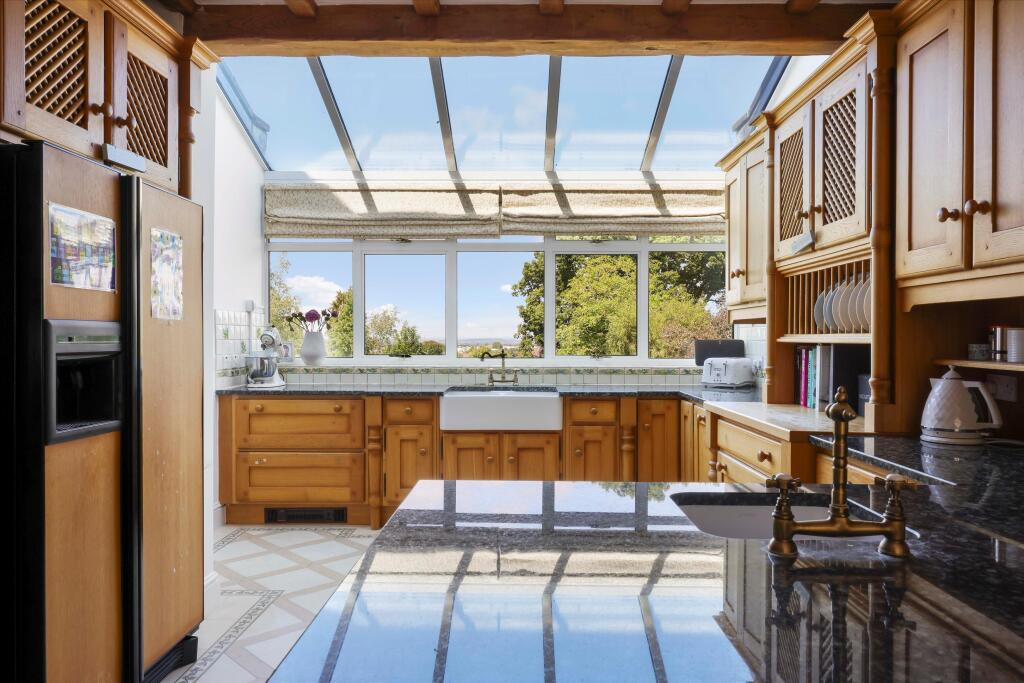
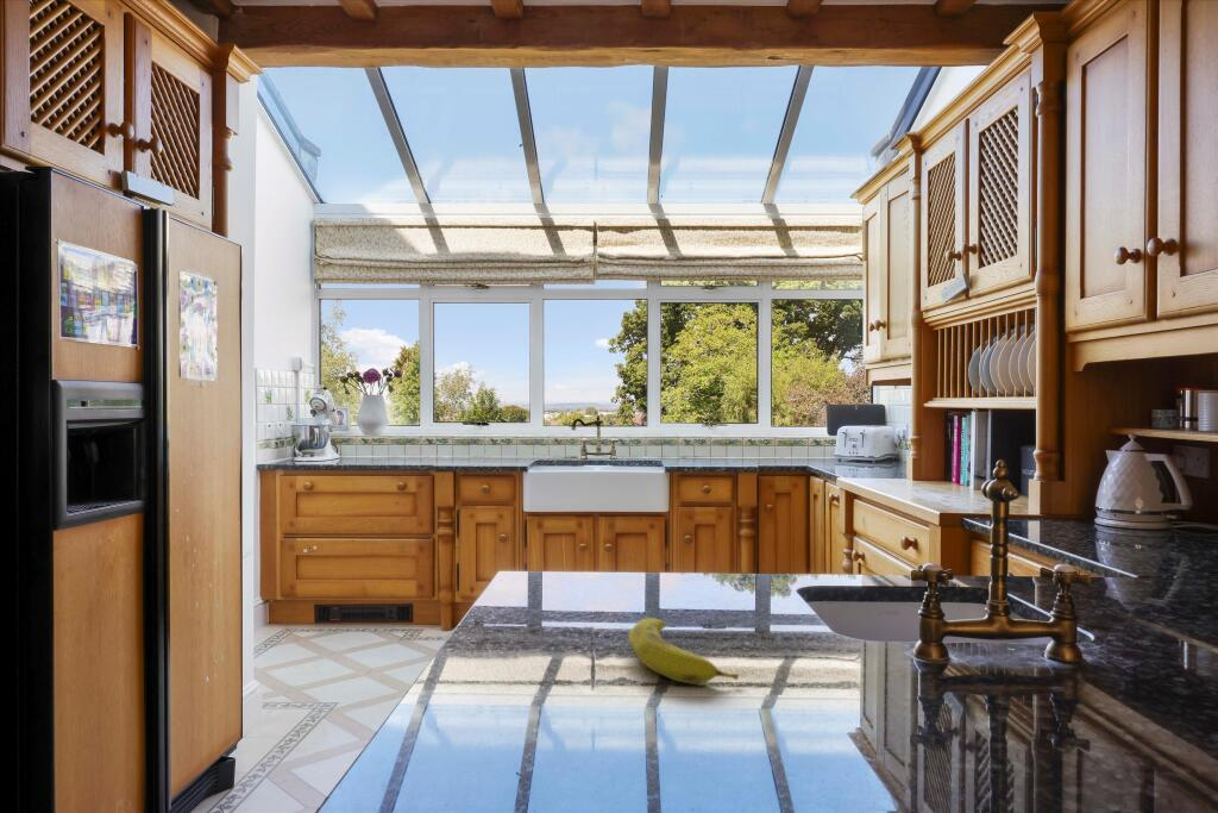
+ fruit [627,617,740,686]
